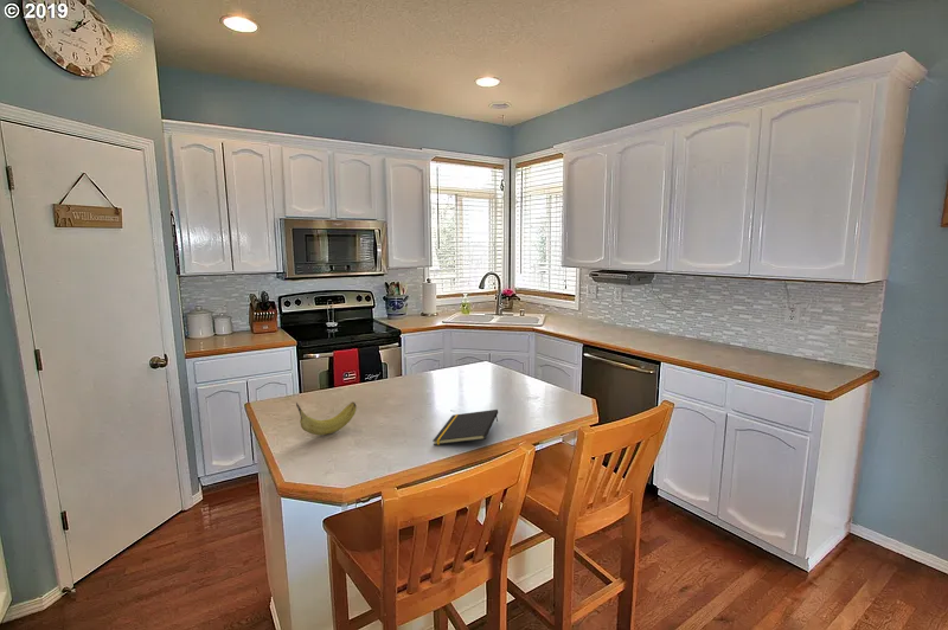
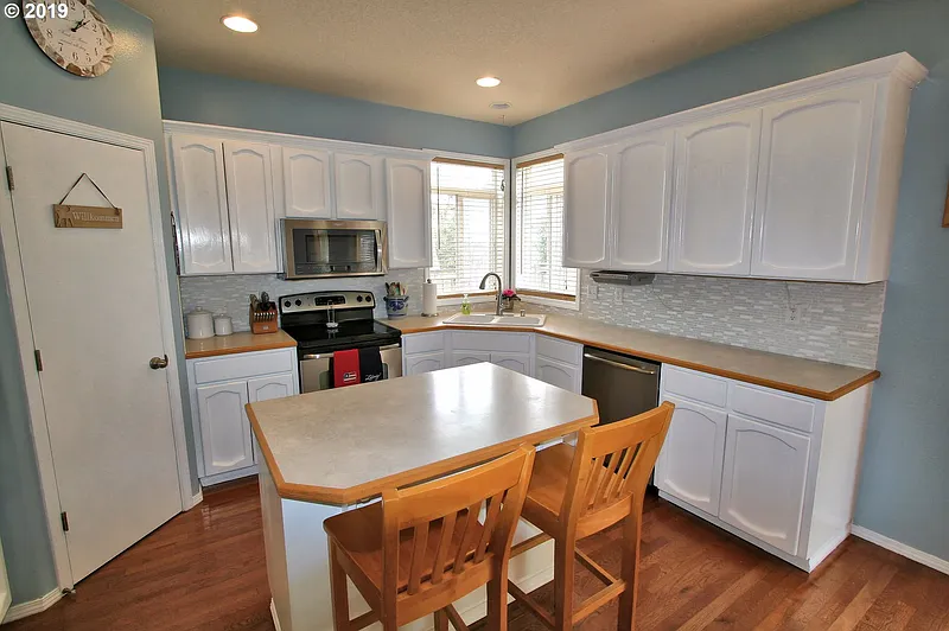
- fruit [295,401,358,436]
- notepad [431,409,499,446]
